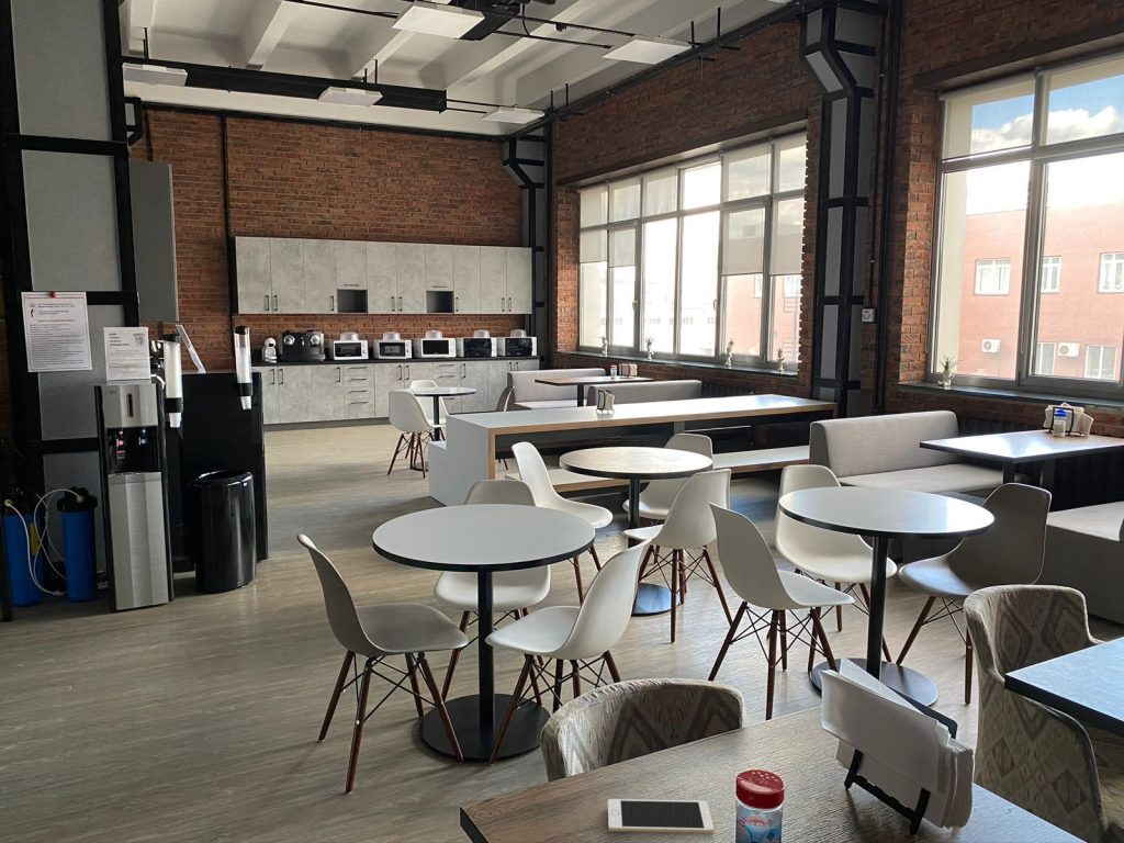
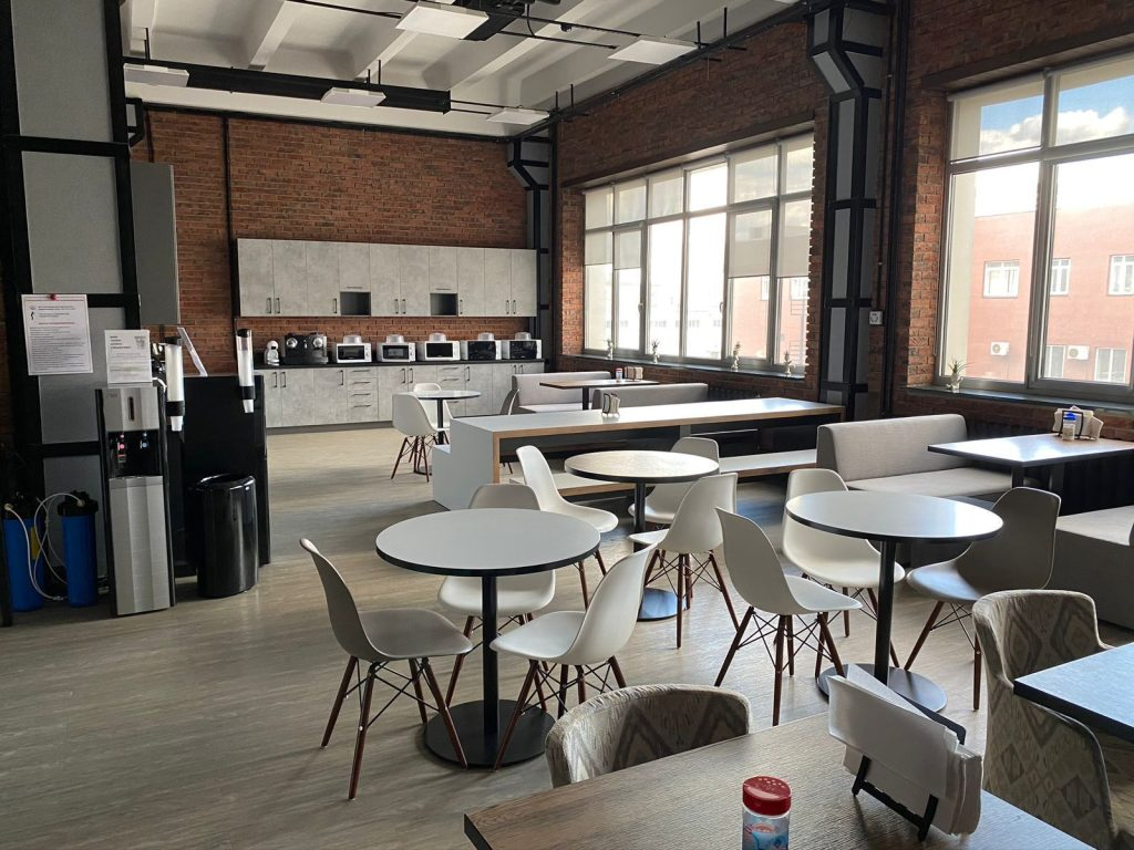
- cell phone [607,798,715,834]
